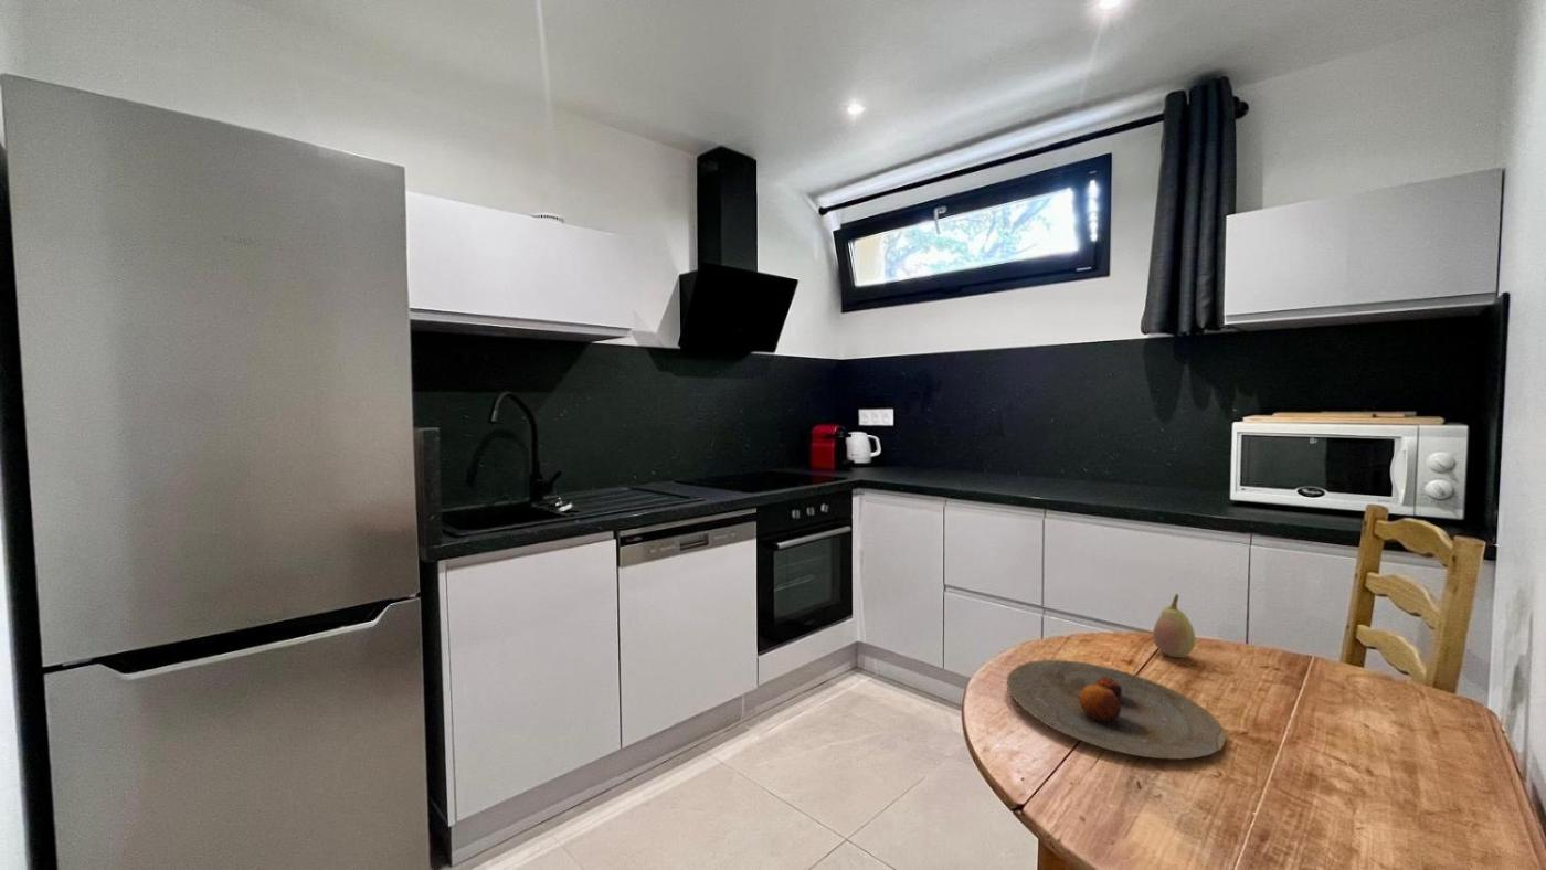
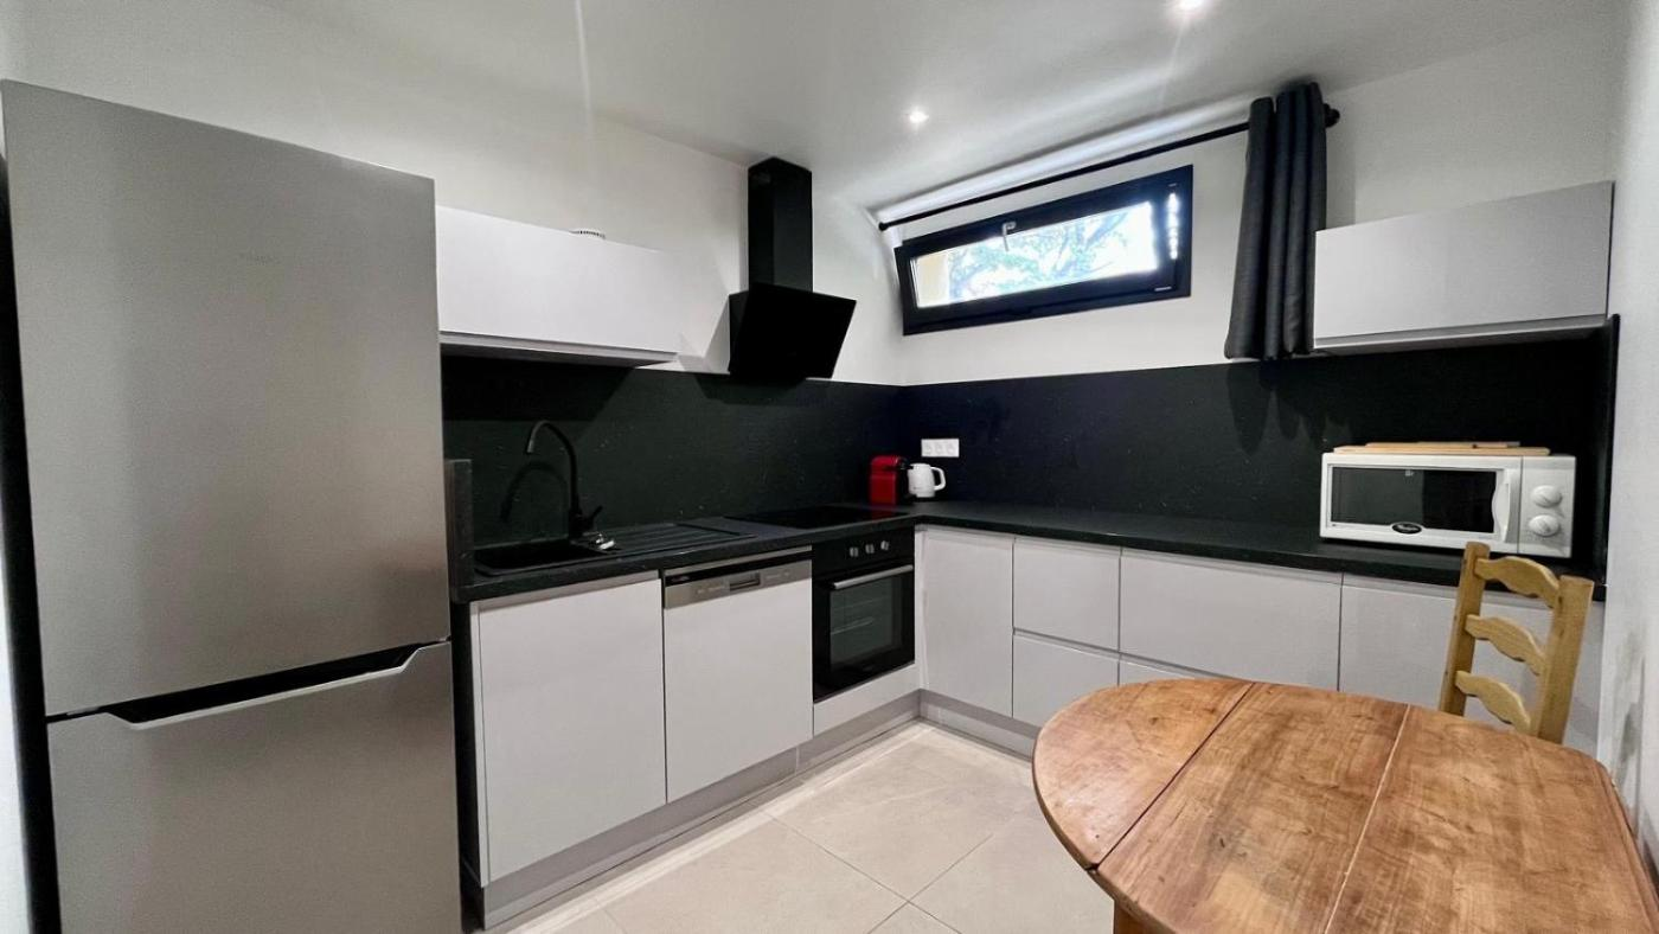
- plate [1006,659,1227,761]
- fruit [1152,593,1196,658]
